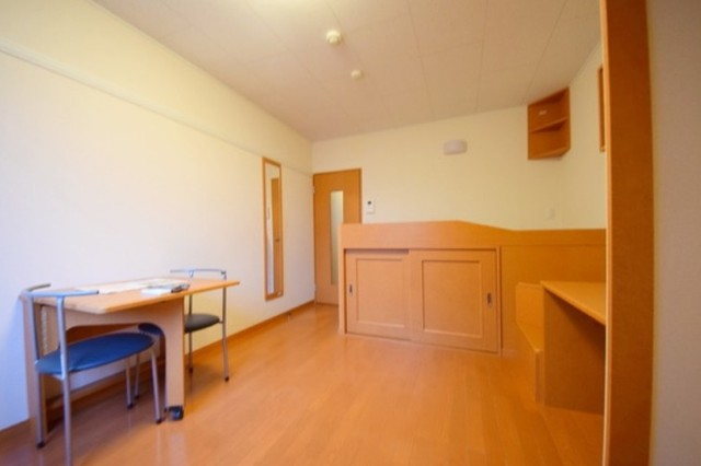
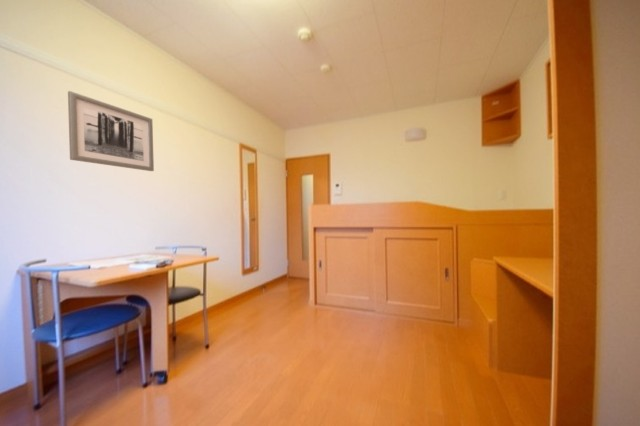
+ wall art [67,90,155,172]
